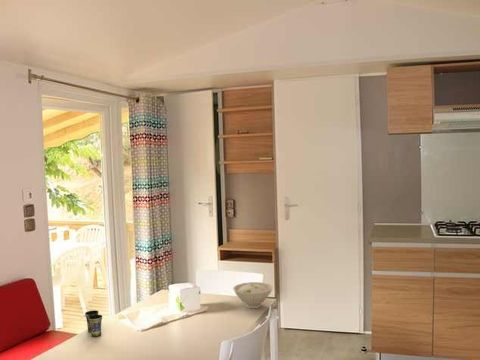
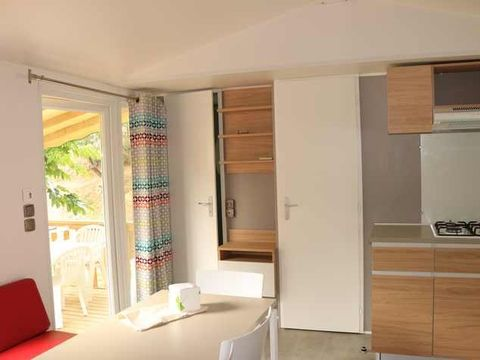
- cup [84,309,103,338]
- bowl [232,281,274,309]
